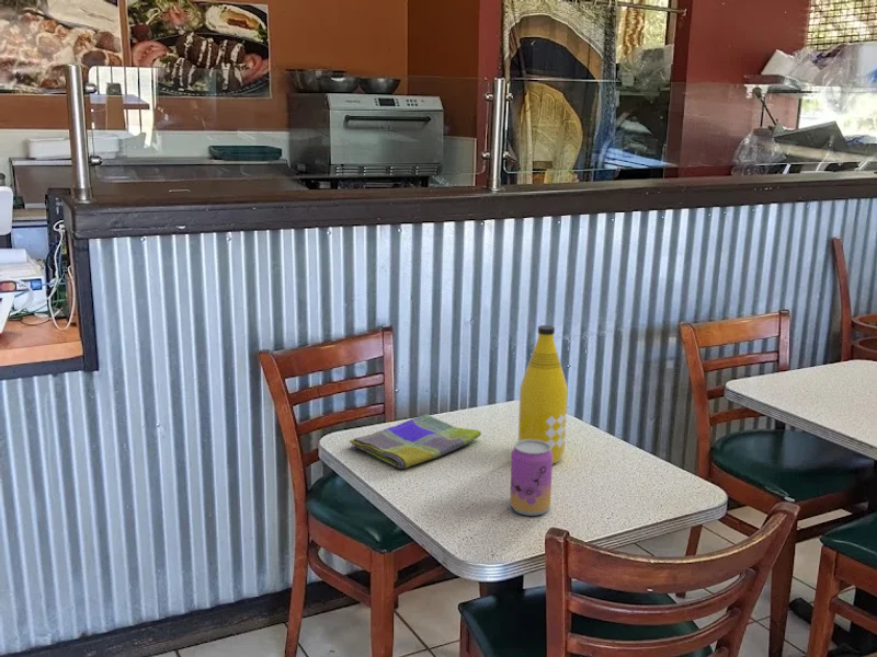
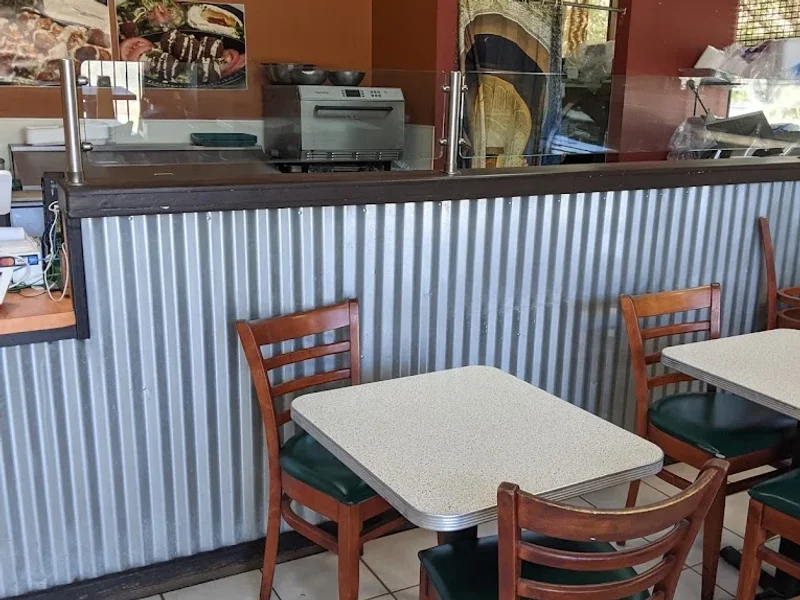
- beverage can [509,439,554,517]
- bottle [517,324,569,465]
- dish towel [349,413,482,470]
